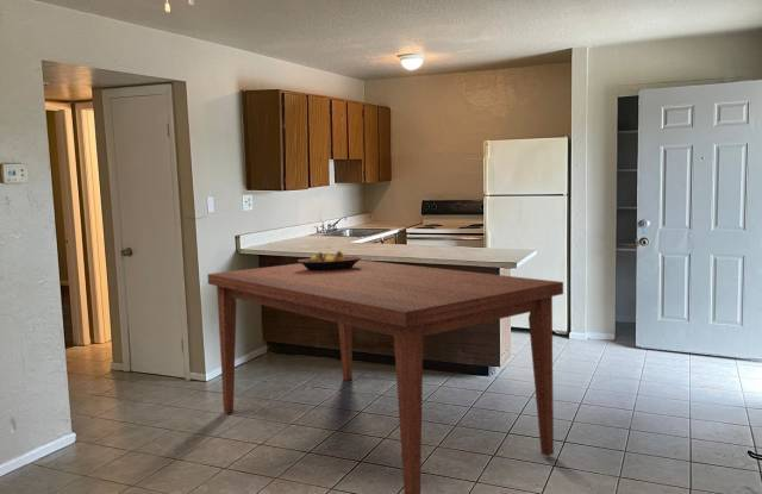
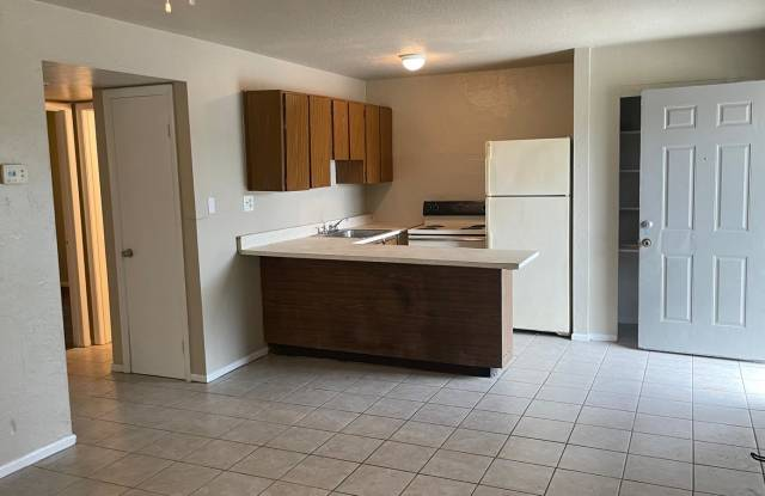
- fruit bowl [296,250,362,270]
- dining table [206,259,564,494]
